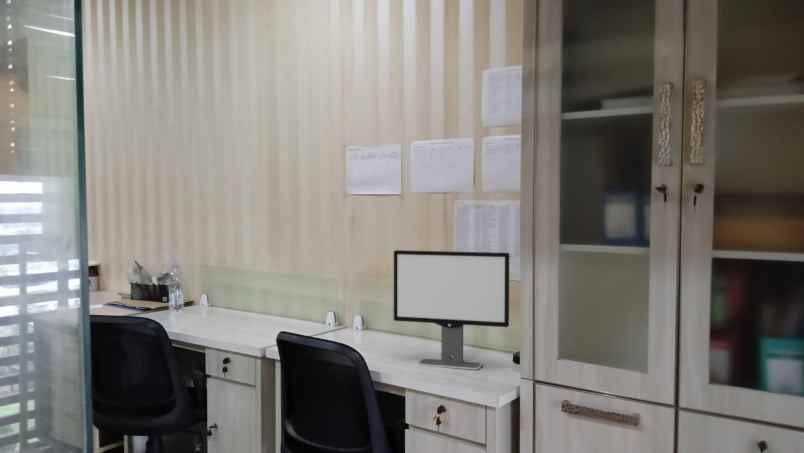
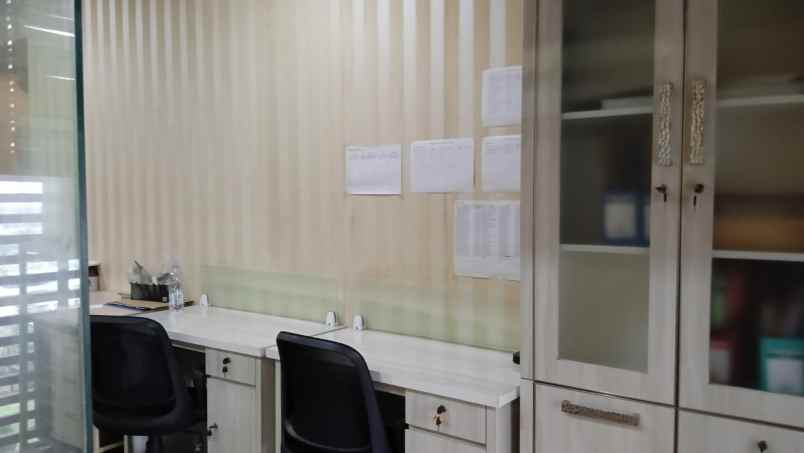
- computer monitor [393,249,510,370]
